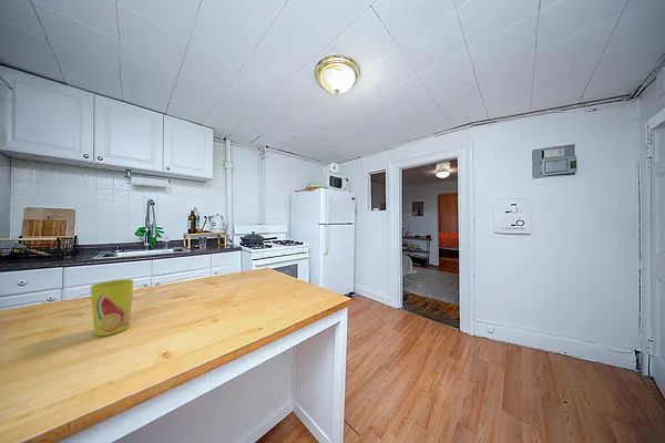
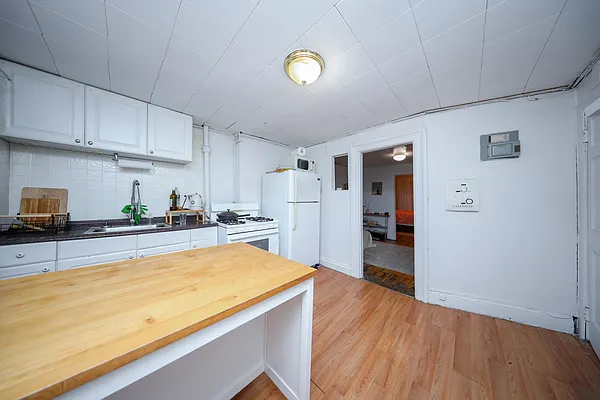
- cup [90,278,135,337]
